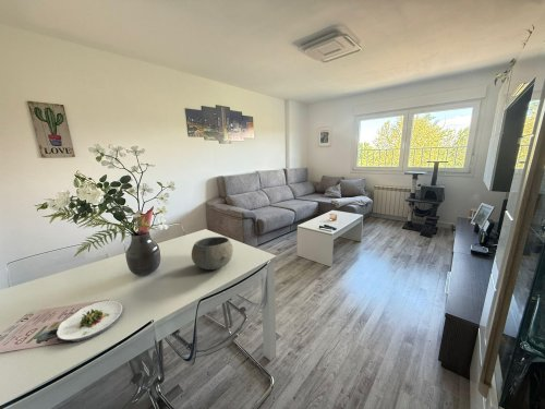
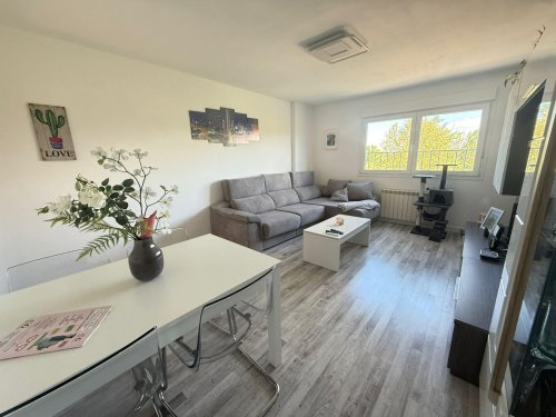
- salad plate [56,300,124,342]
- bowl [191,236,234,270]
